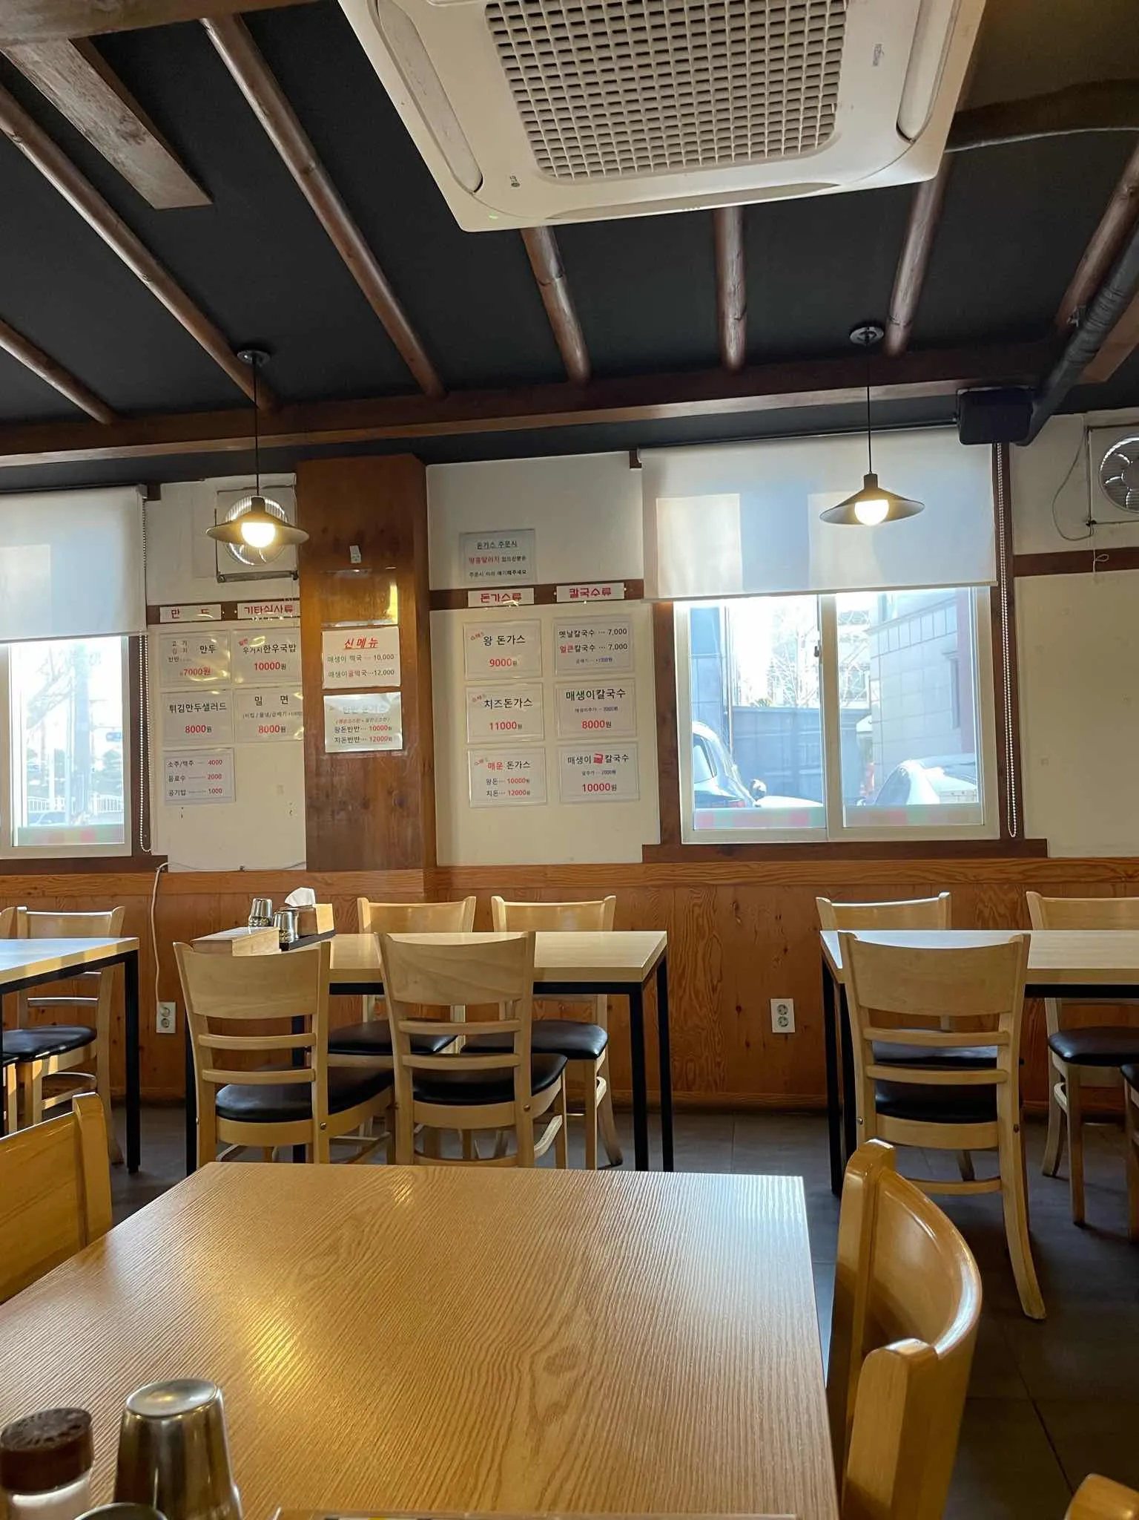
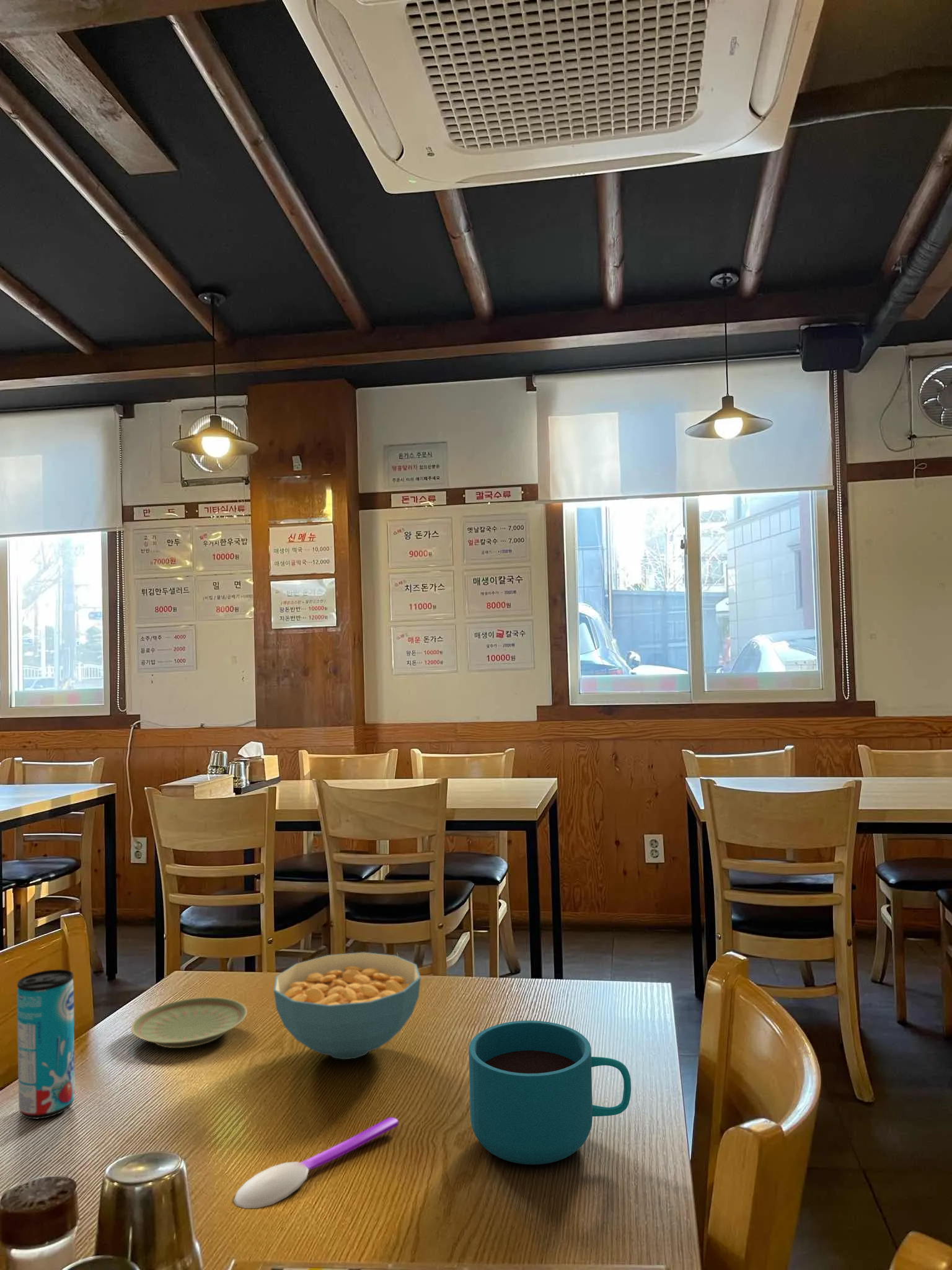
+ cereal bowl [273,952,421,1060]
+ spoon [232,1117,399,1209]
+ cup [469,1020,632,1165]
+ beverage can [17,969,76,1119]
+ plate [131,997,248,1049]
